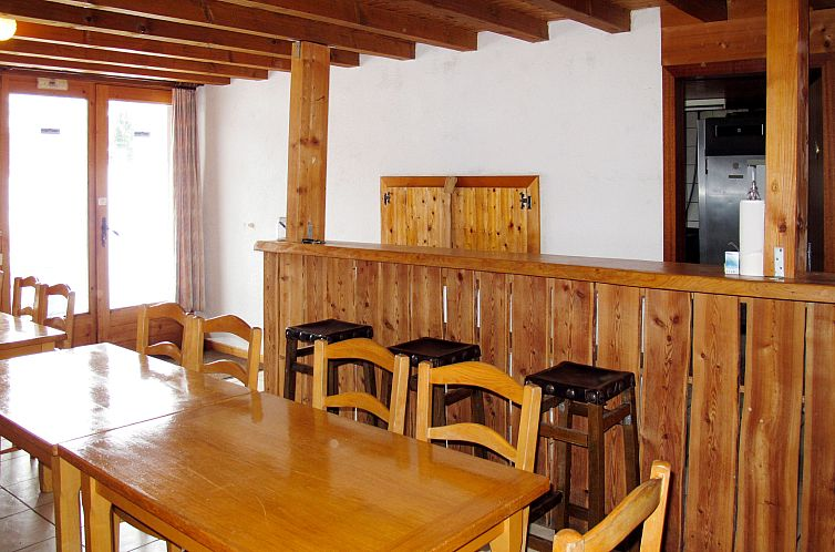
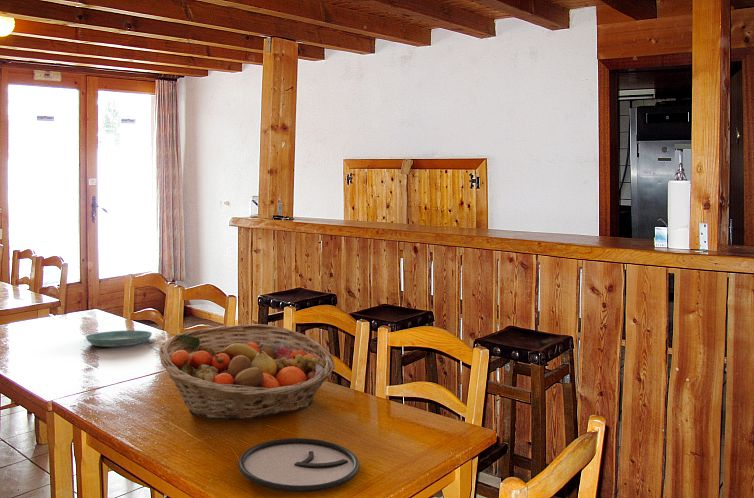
+ saucer [85,330,153,348]
+ fruit basket [158,323,336,421]
+ plate [237,437,360,493]
